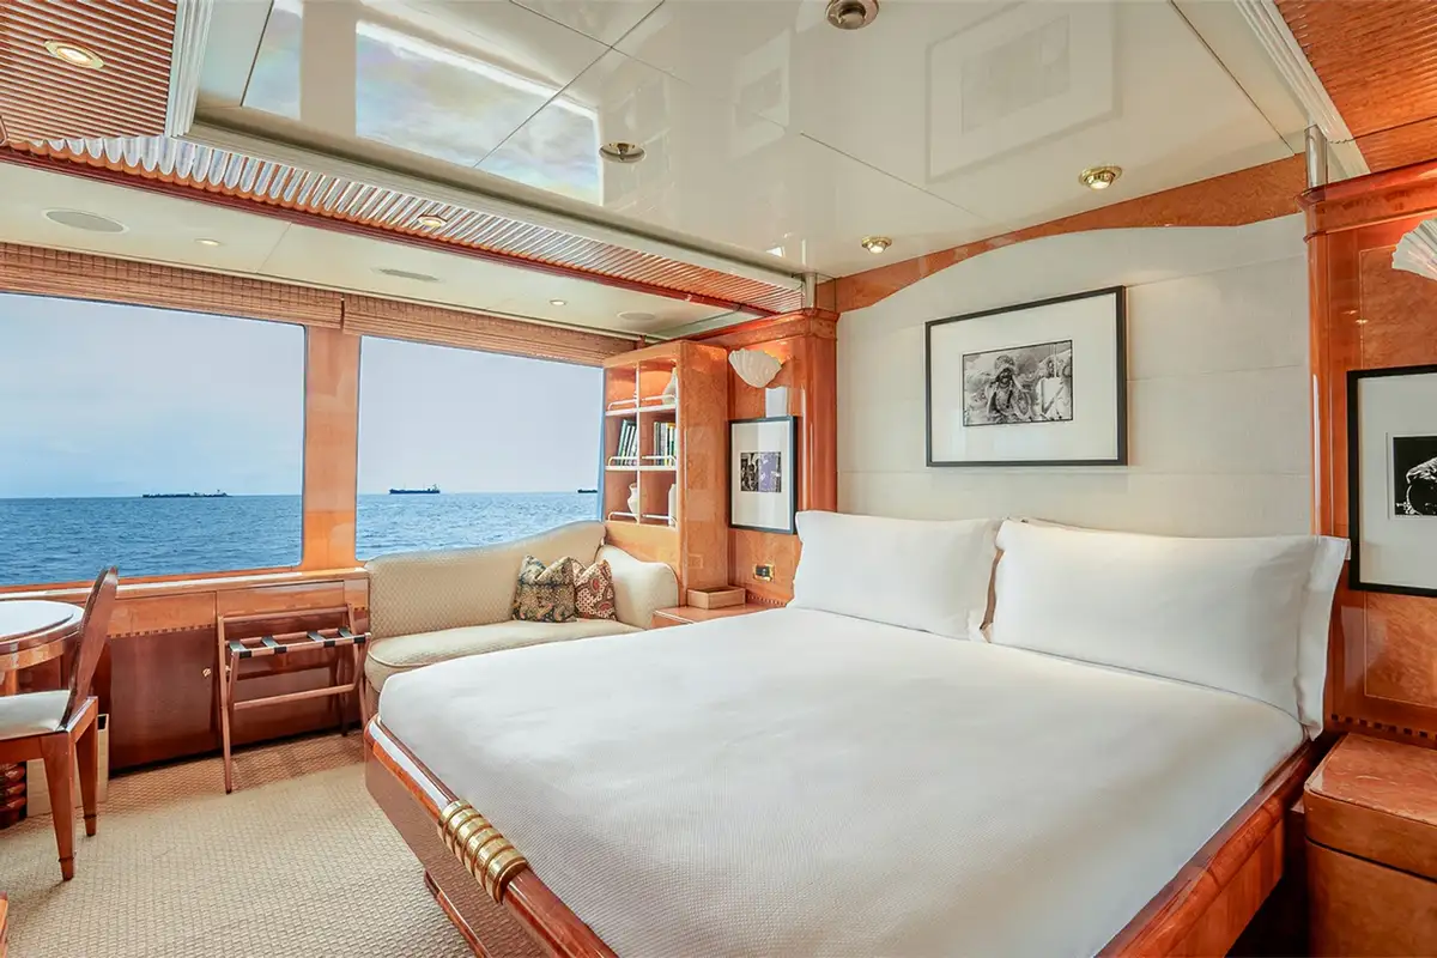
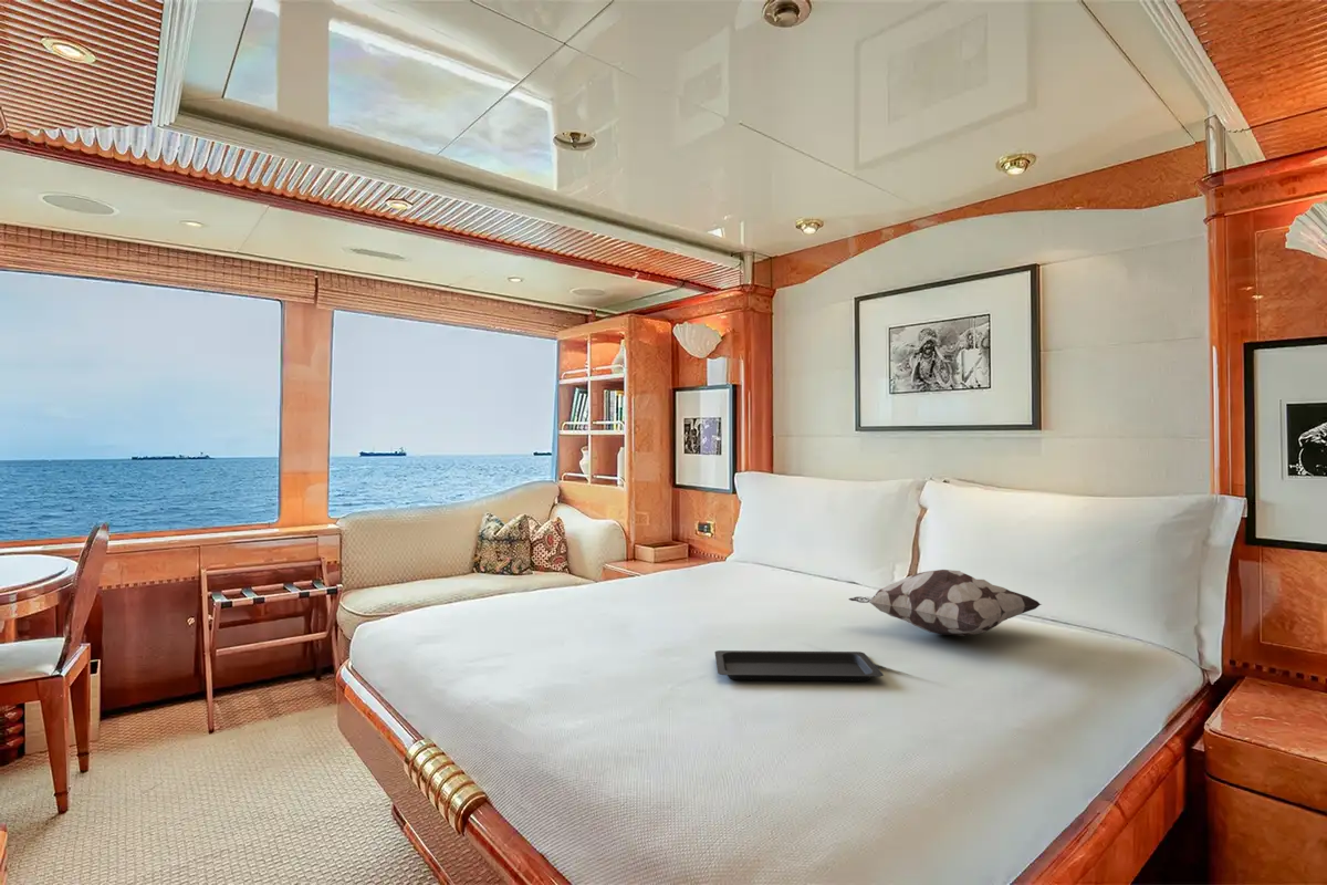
+ decorative pillow [848,569,1043,637]
+ serving tray [714,649,885,683]
